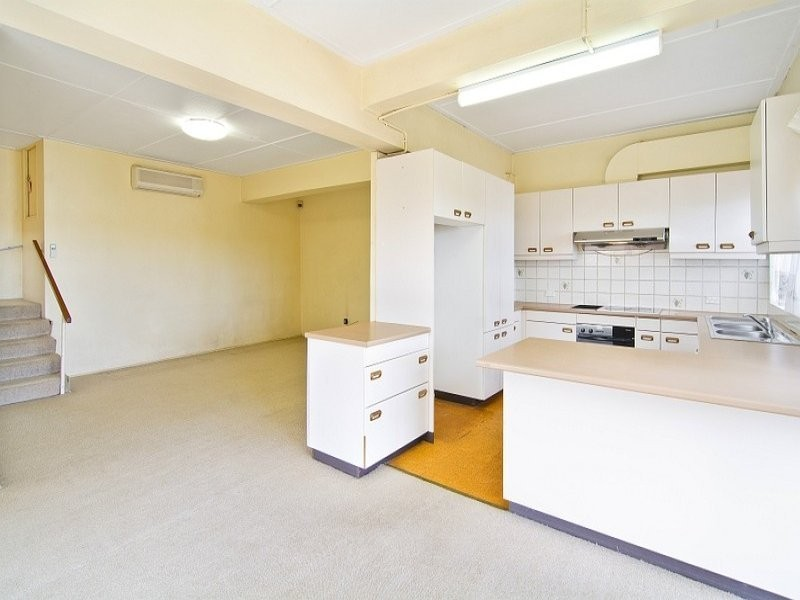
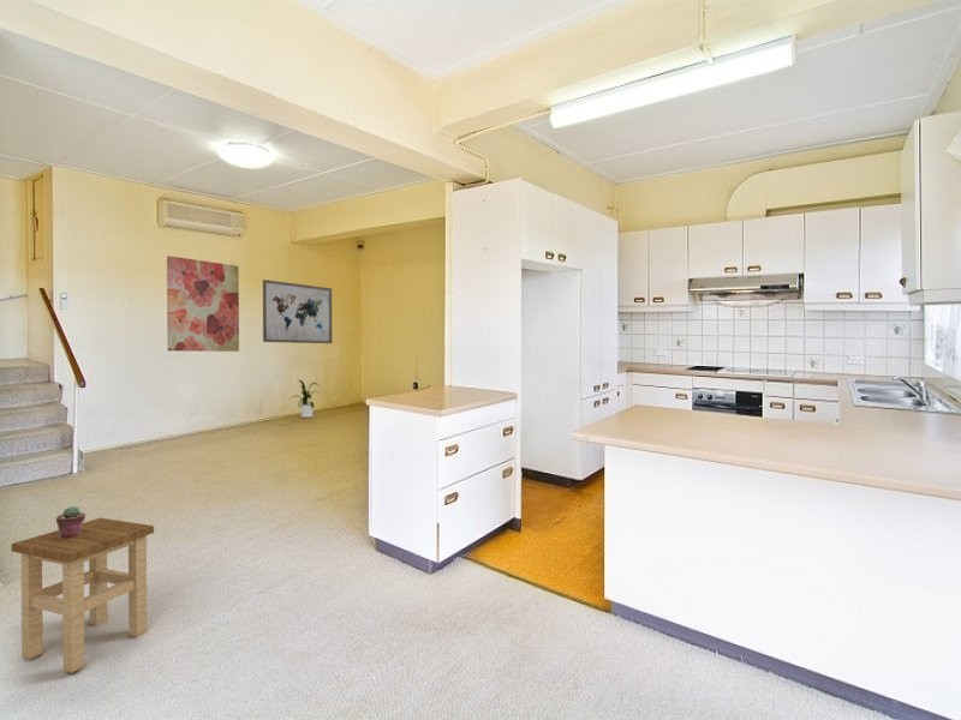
+ potted succulent [55,505,86,539]
+ wall art [262,278,333,344]
+ wall art [166,254,240,353]
+ stool [11,517,155,674]
+ house plant [290,379,321,419]
